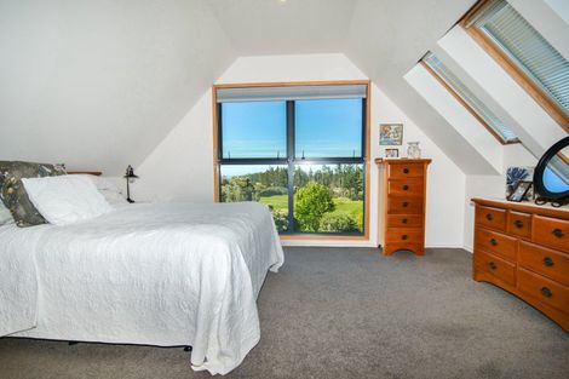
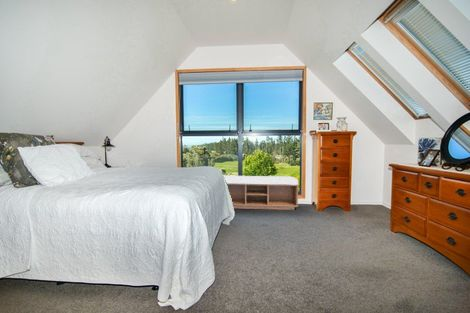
+ bench [223,175,300,211]
